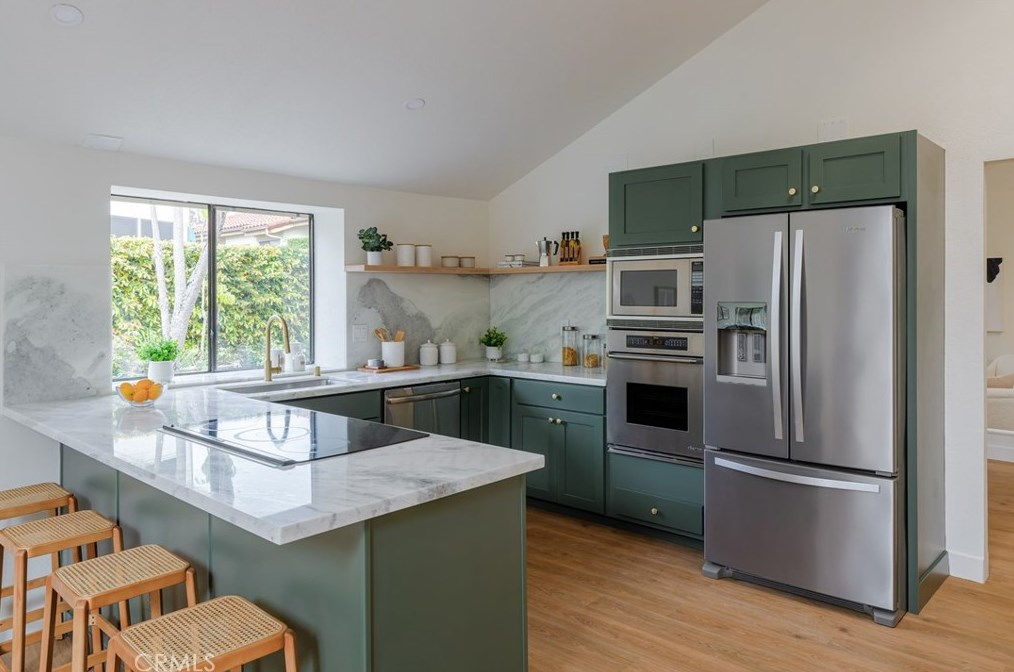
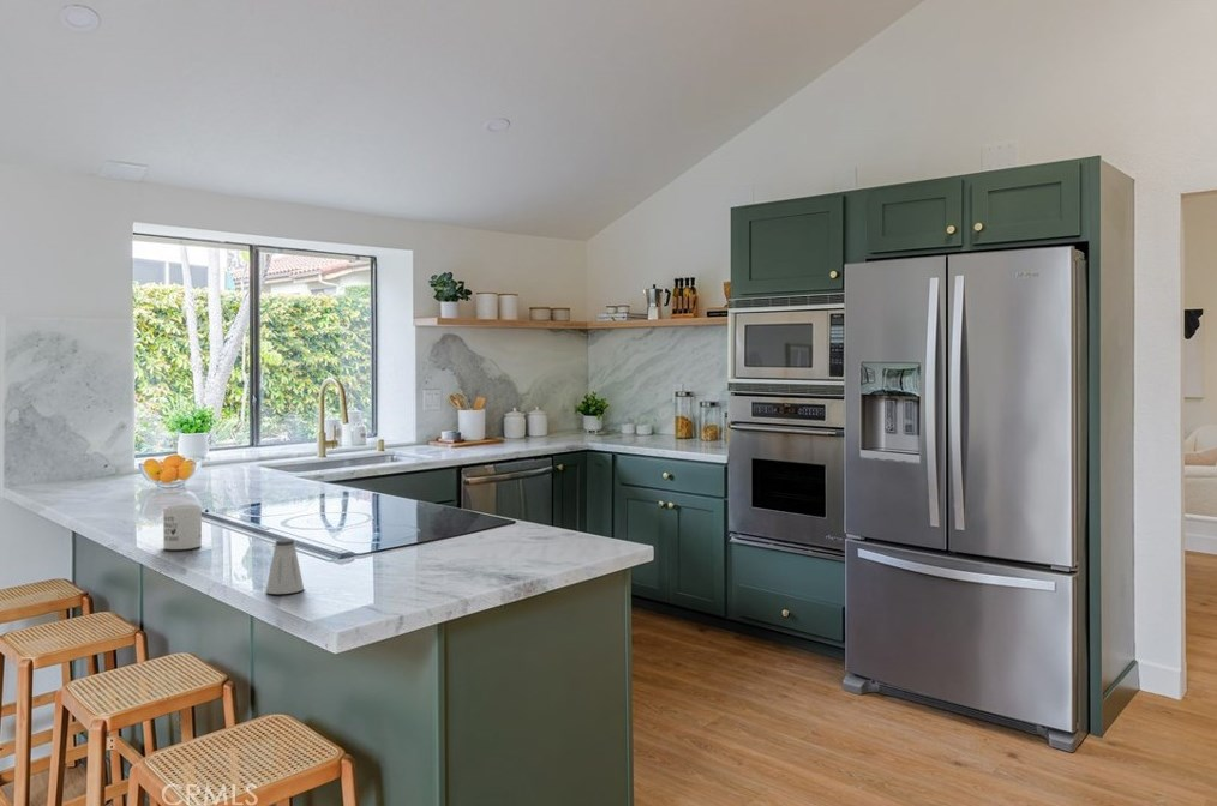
+ mug [162,504,203,551]
+ saltshaker [265,539,305,595]
